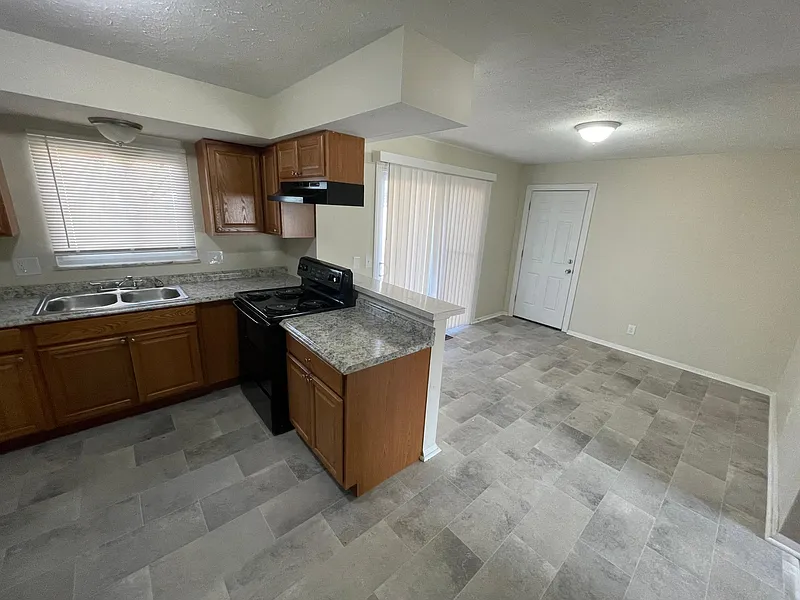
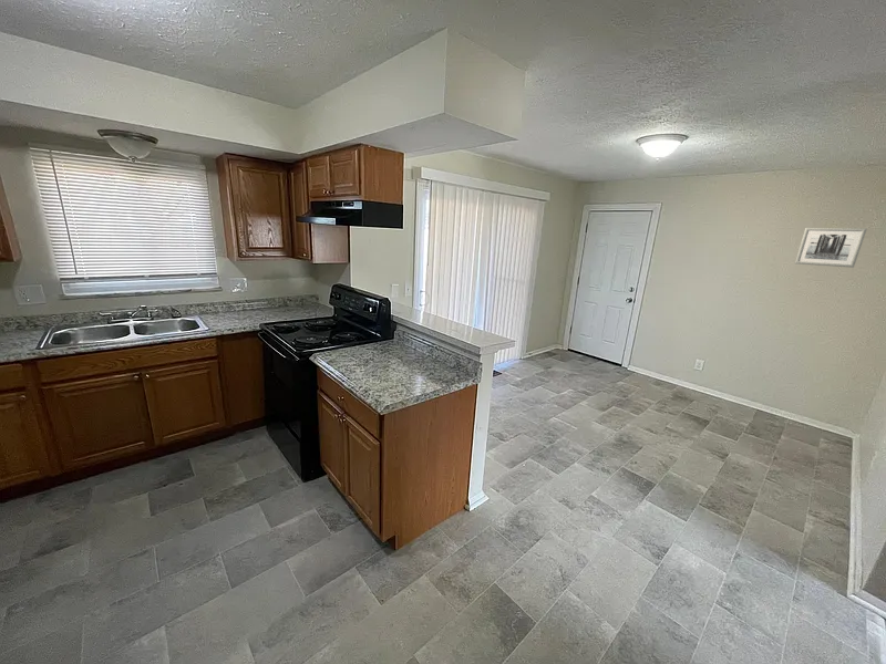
+ wall art [794,227,867,269]
